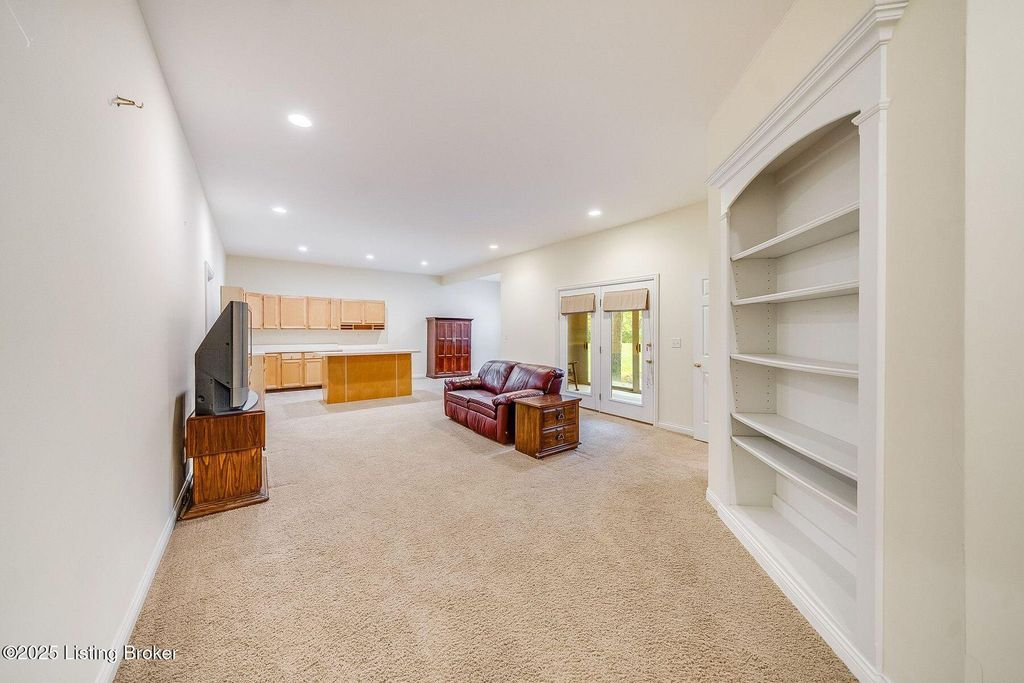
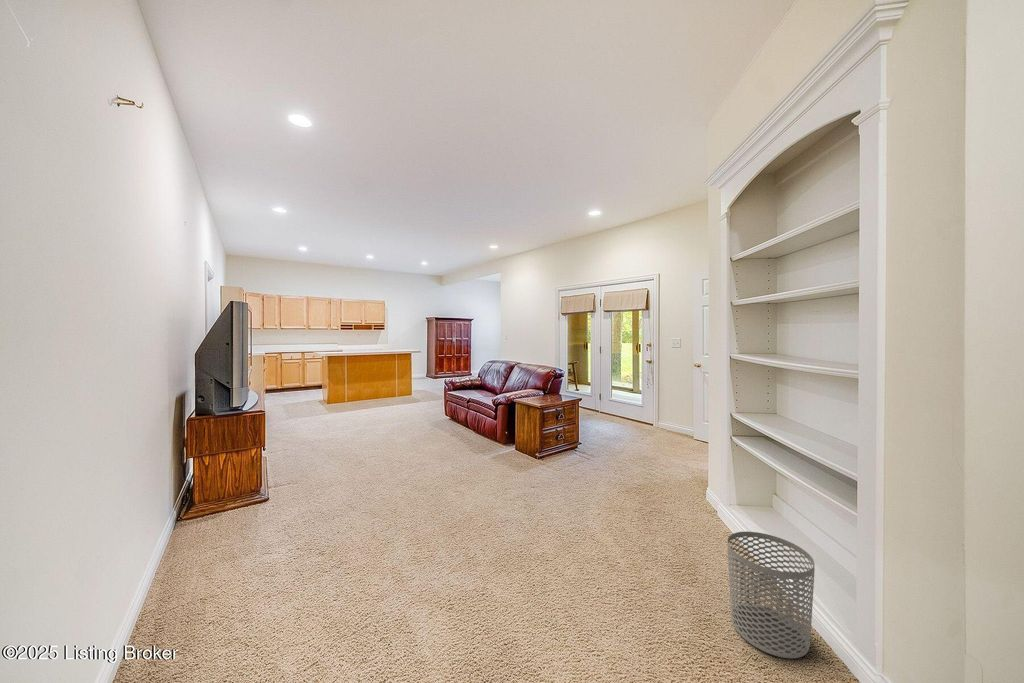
+ waste bin [726,531,816,659]
